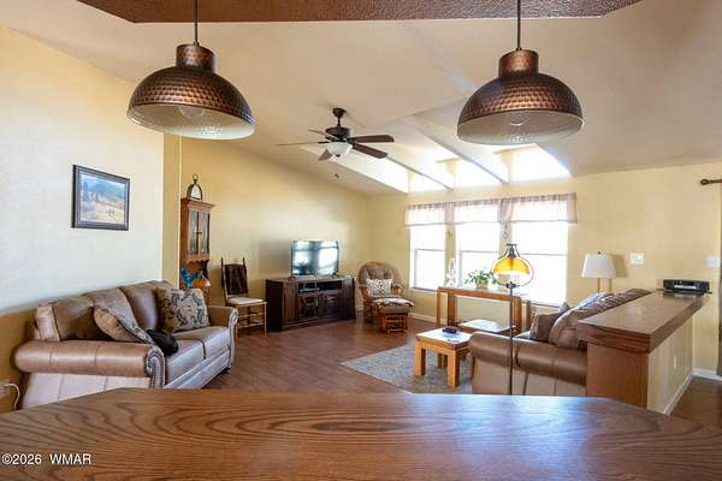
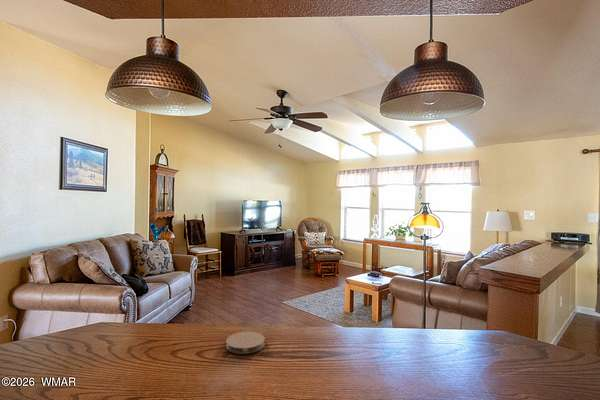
+ coaster [225,331,266,355]
